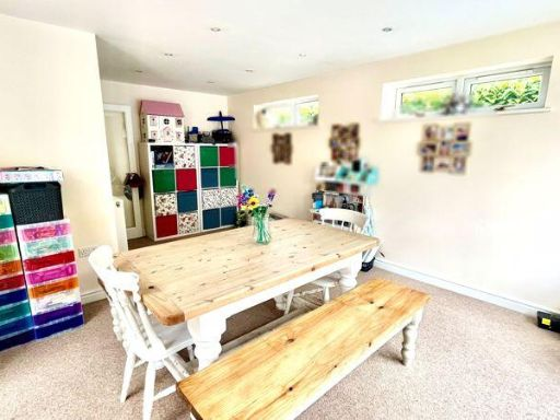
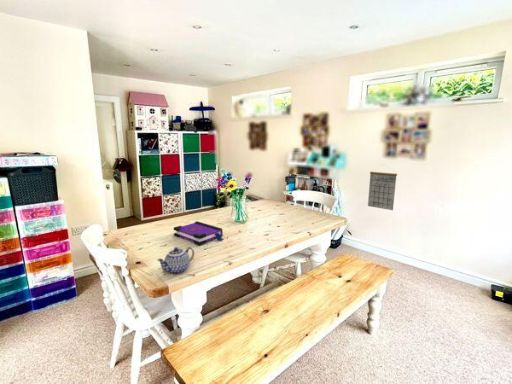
+ calendar [367,163,398,211]
+ teapot [156,246,195,275]
+ board game [173,220,225,246]
